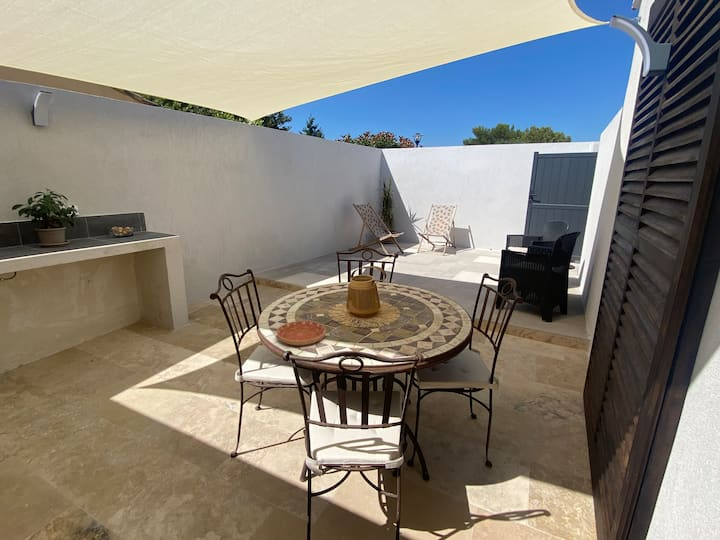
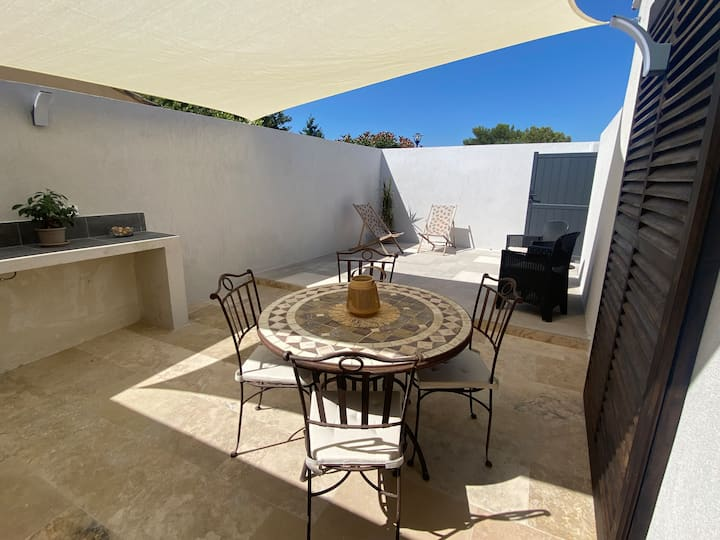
- saucer [275,320,327,346]
